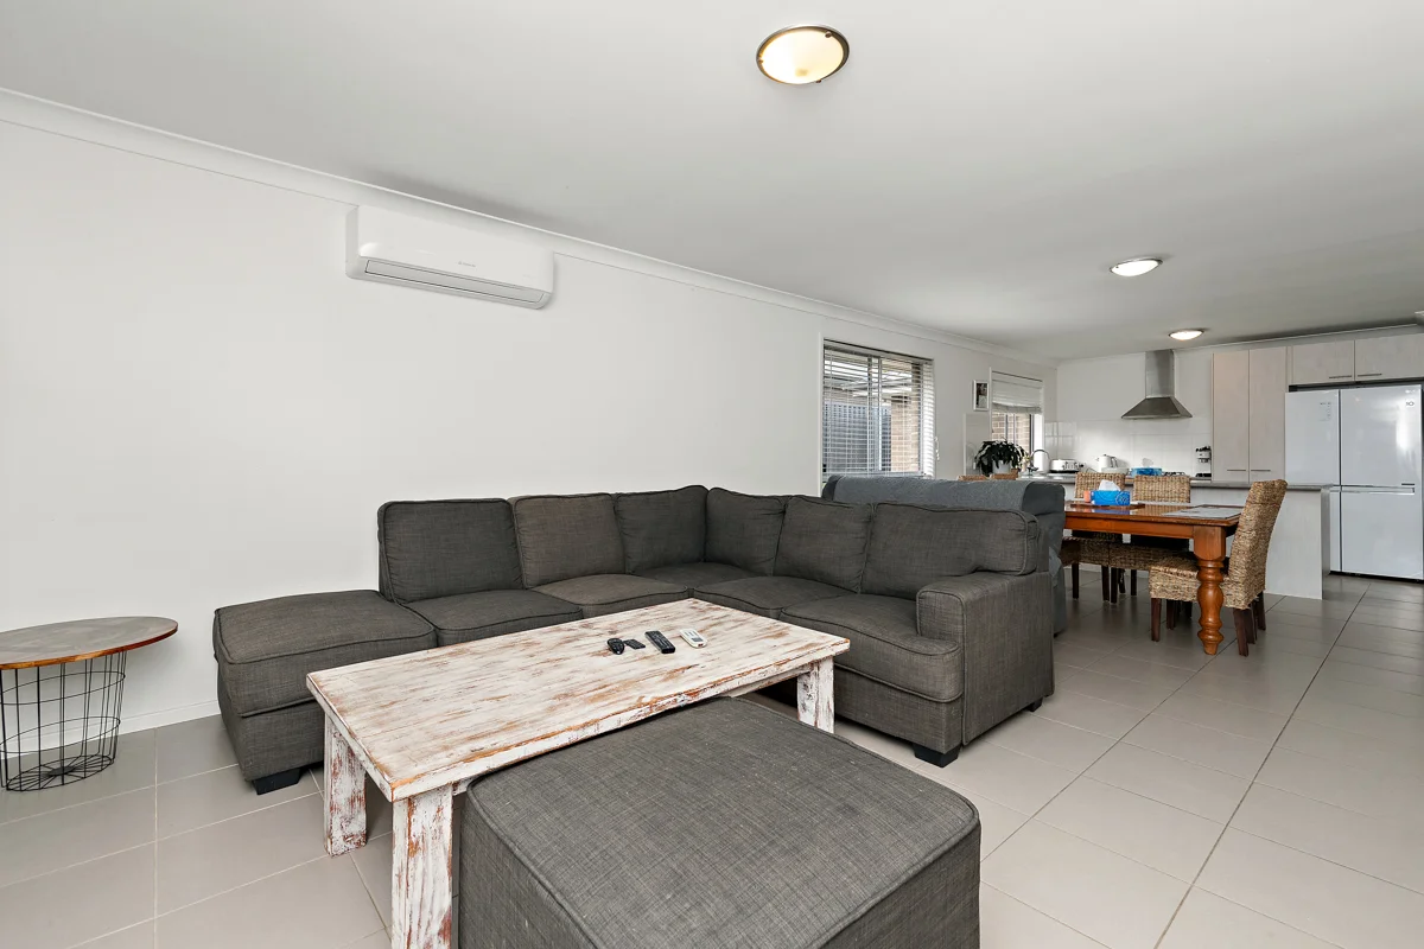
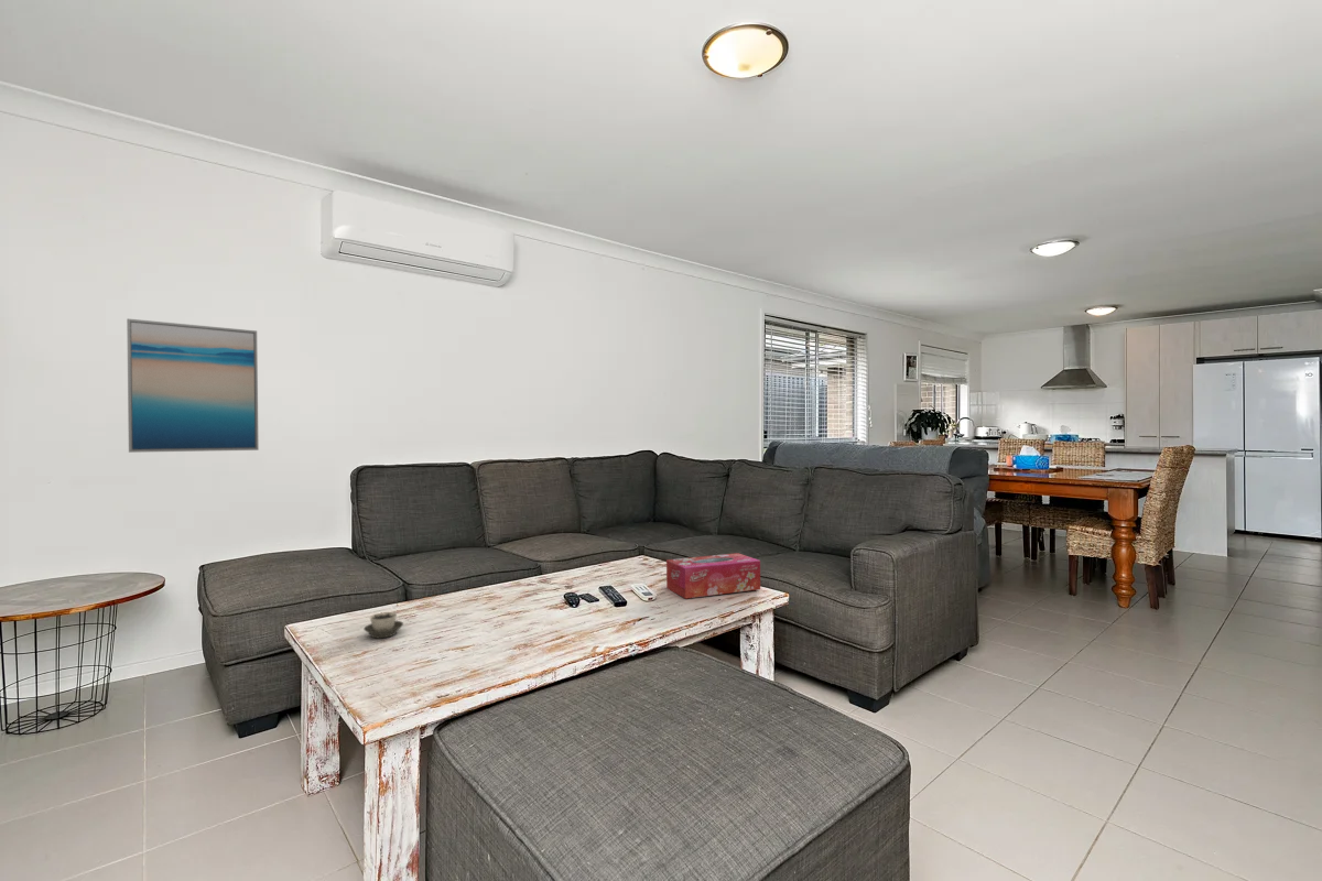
+ cup [362,611,404,639]
+ wall art [126,318,260,454]
+ tissue box [665,552,761,599]
